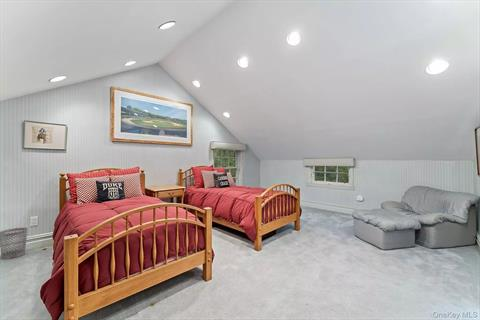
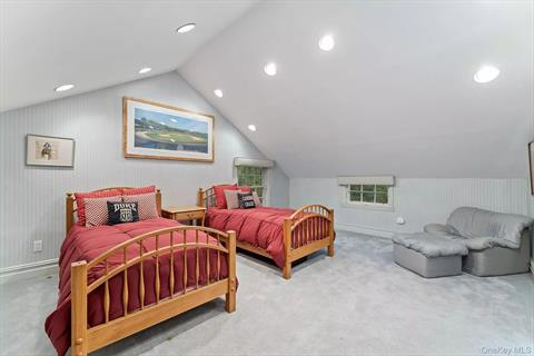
- wastebasket [0,227,29,260]
